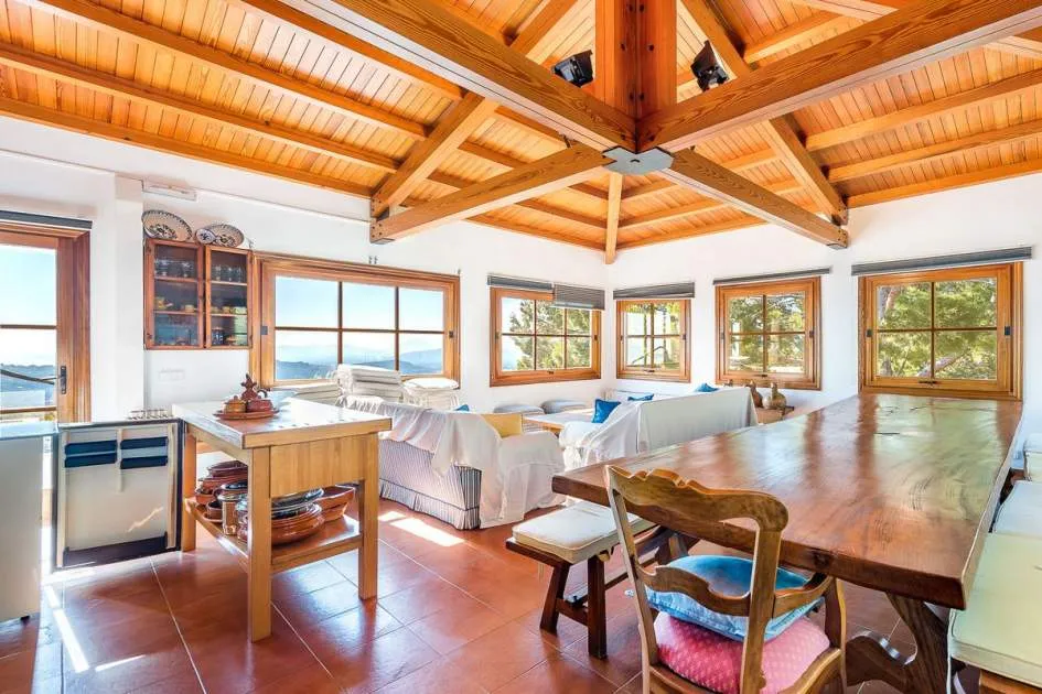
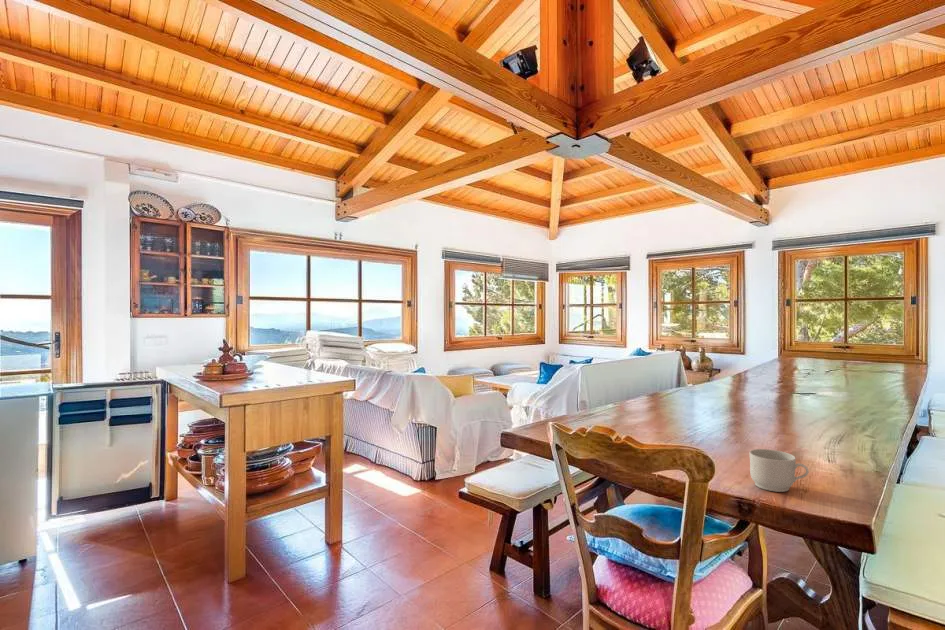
+ mug [749,448,810,493]
